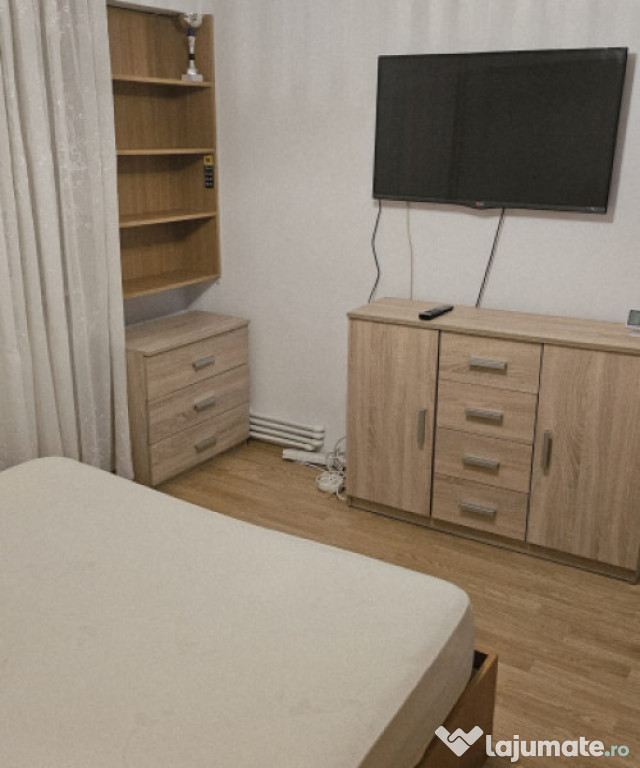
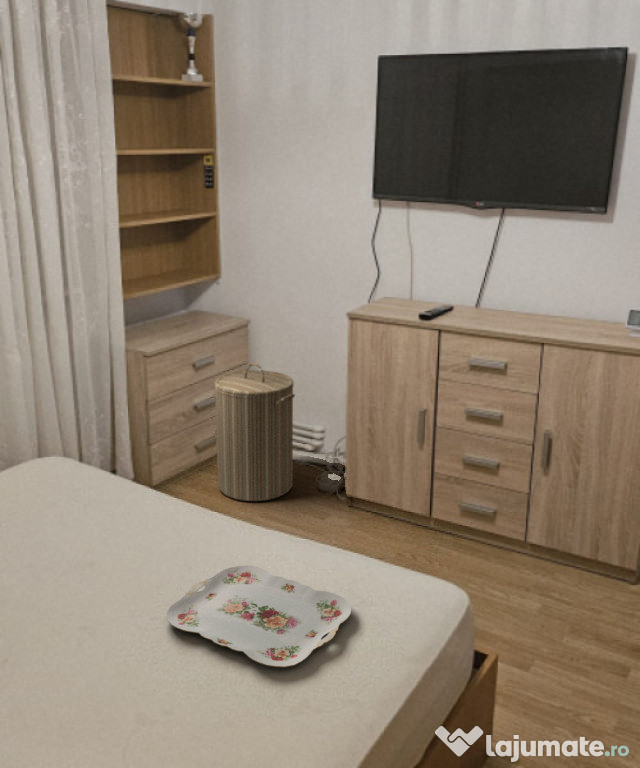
+ serving tray [165,564,352,668]
+ laundry hamper [213,362,296,502]
